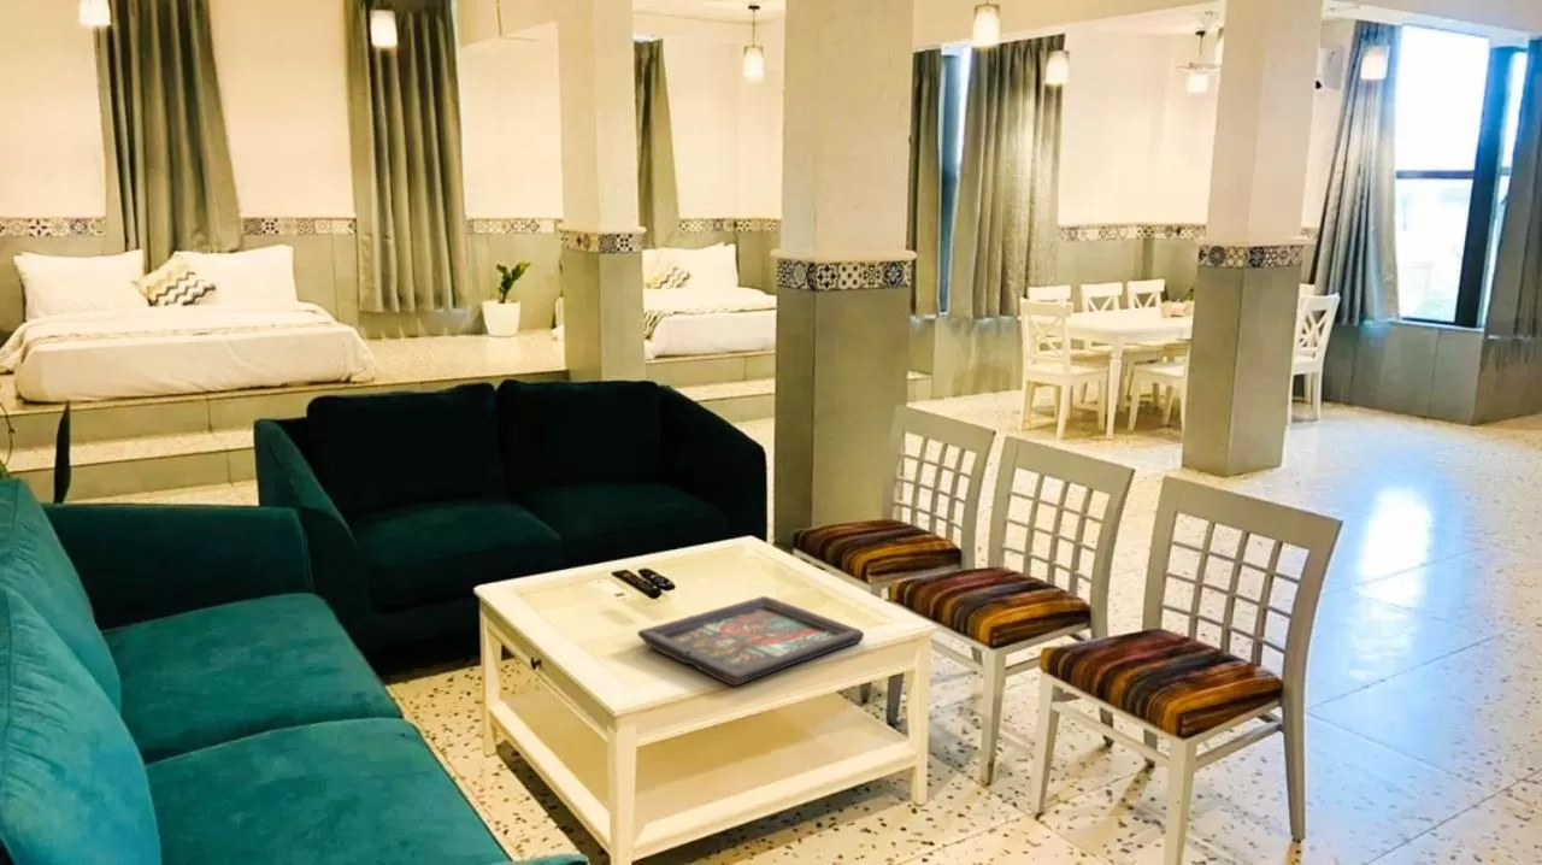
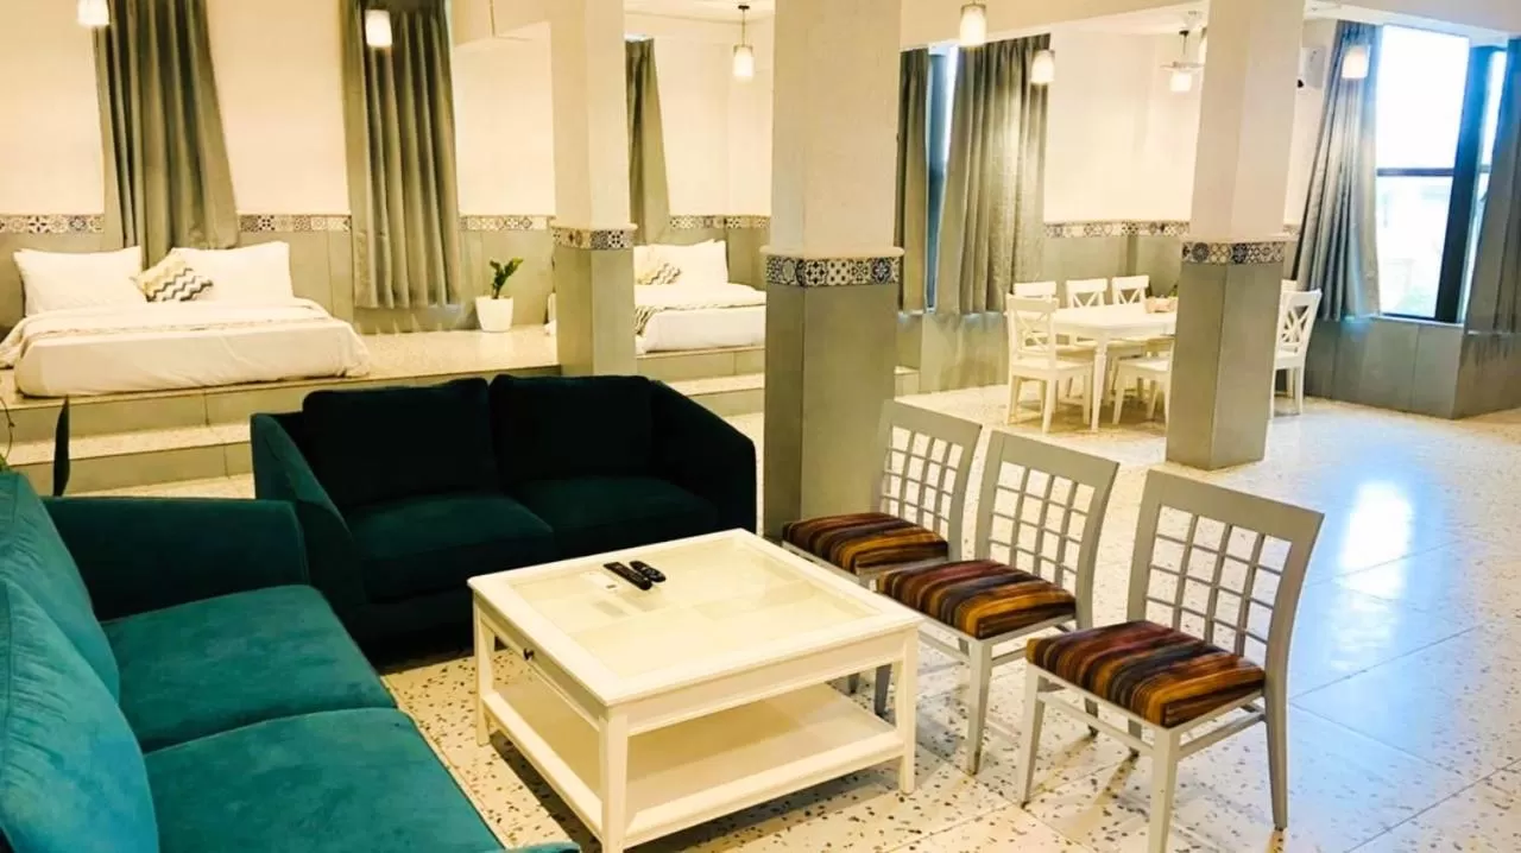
- decorative tray [636,595,865,687]
